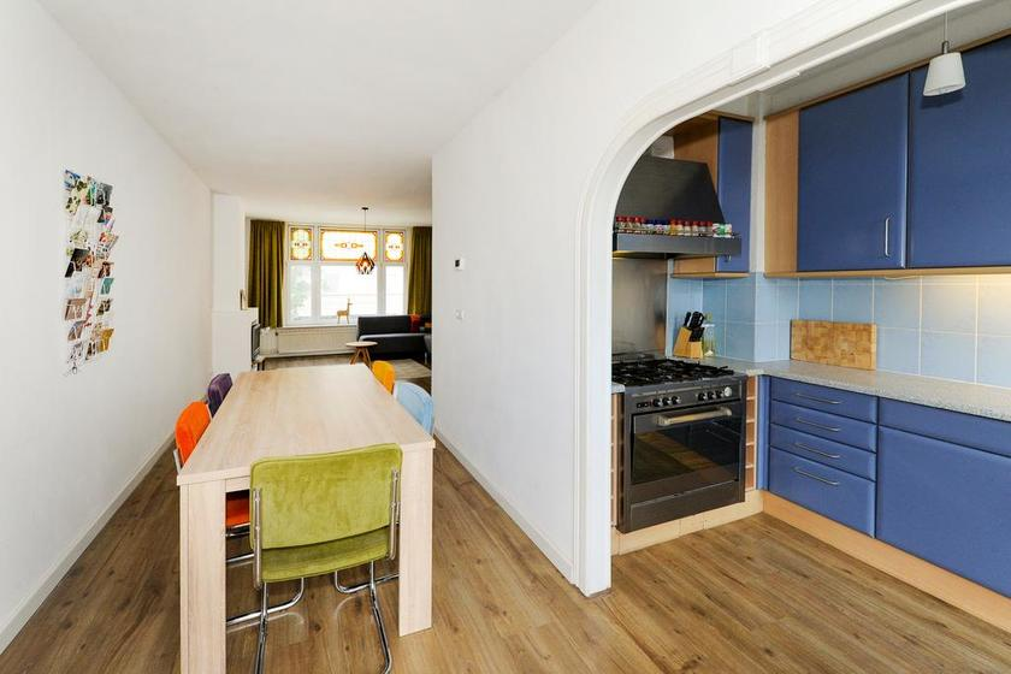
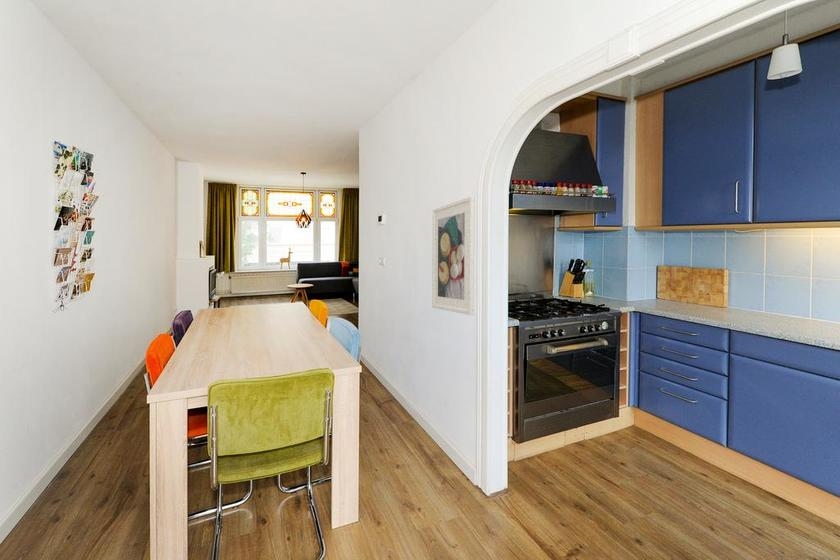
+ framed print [431,195,475,316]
